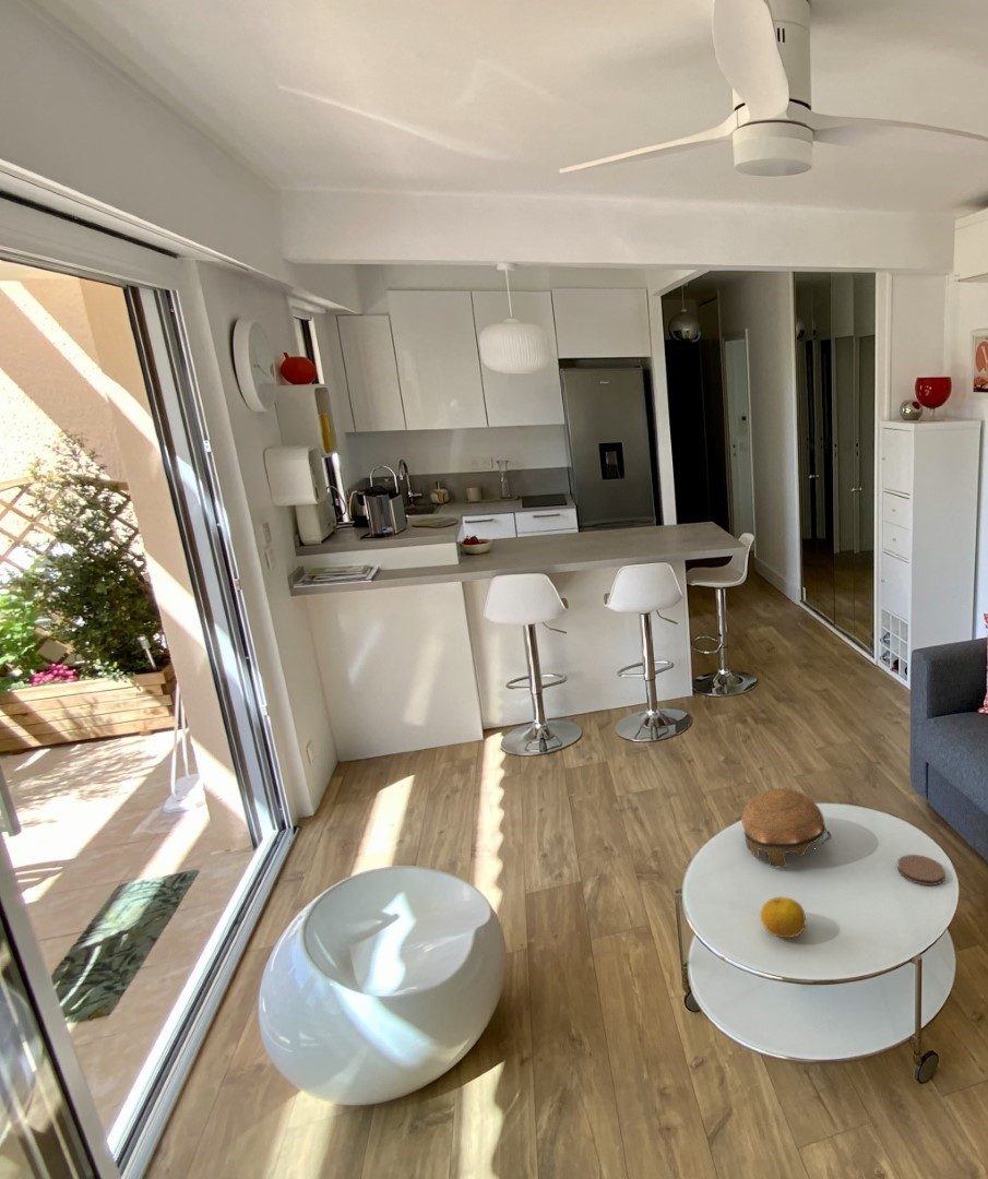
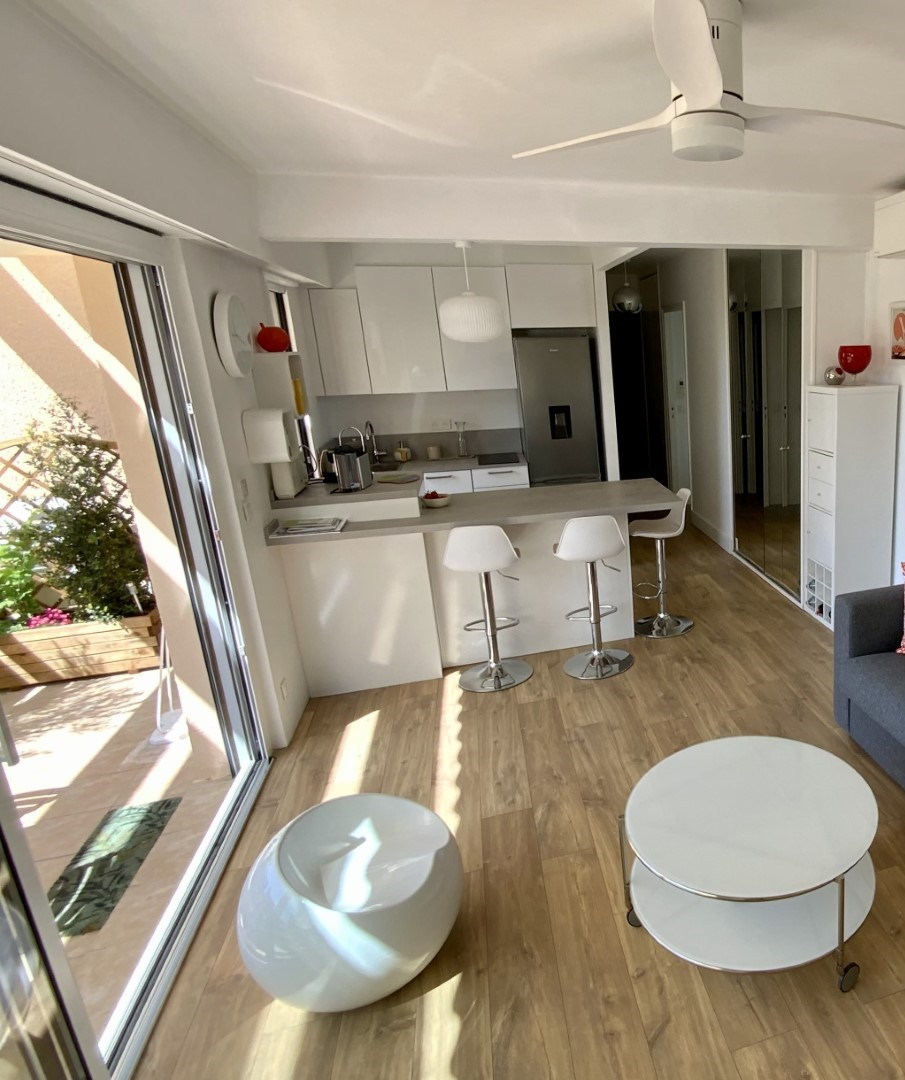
- coaster [896,854,947,886]
- fruit [759,895,807,939]
- decorative bowl [741,787,833,869]
